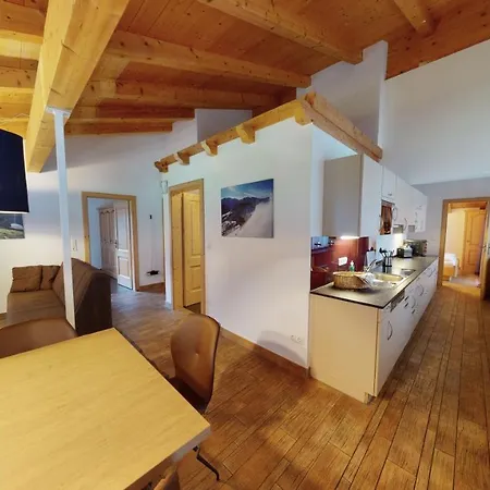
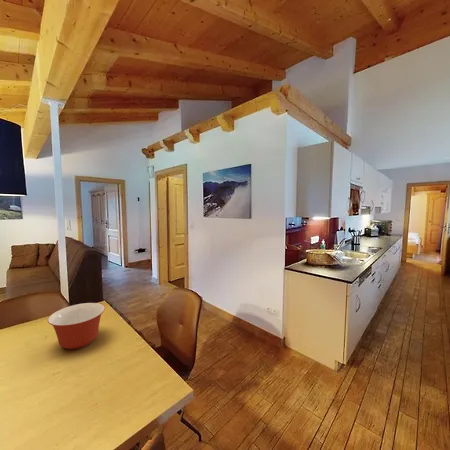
+ mixing bowl [47,302,106,350]
